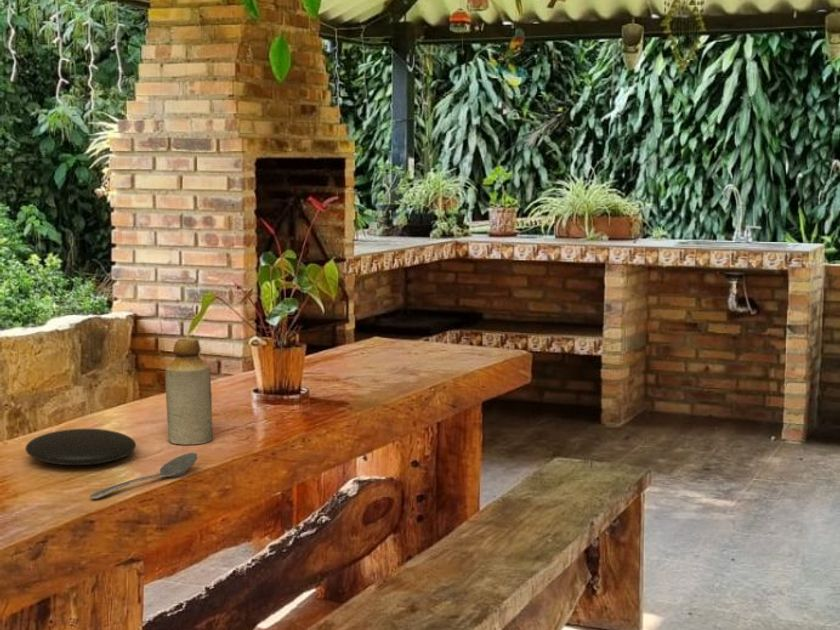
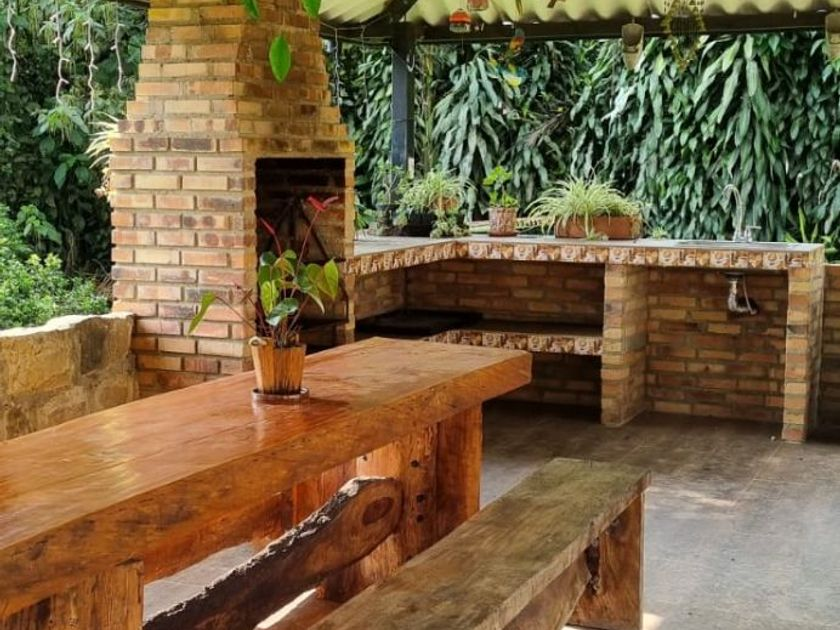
- bottle [164,337,214,446]
- stirrer [89,451,198,500]
- plate [25,428,137,466]
